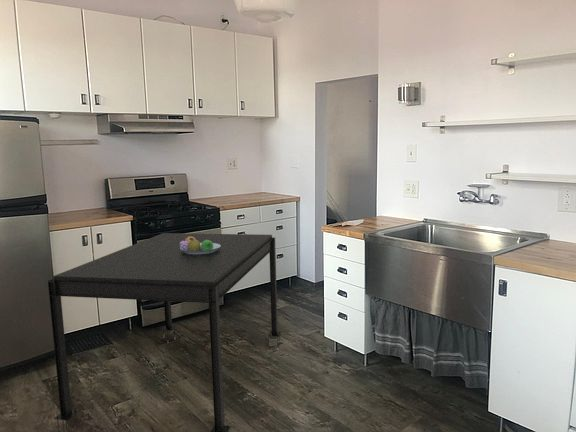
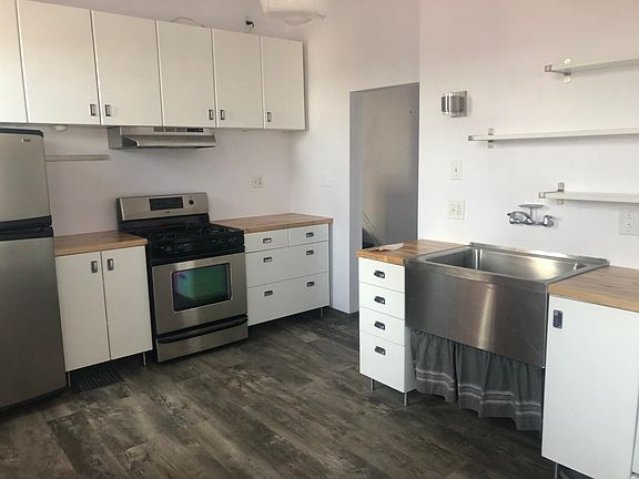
- fruit bowl [180,236,221,254]
- dining table [47,232,282,432]
